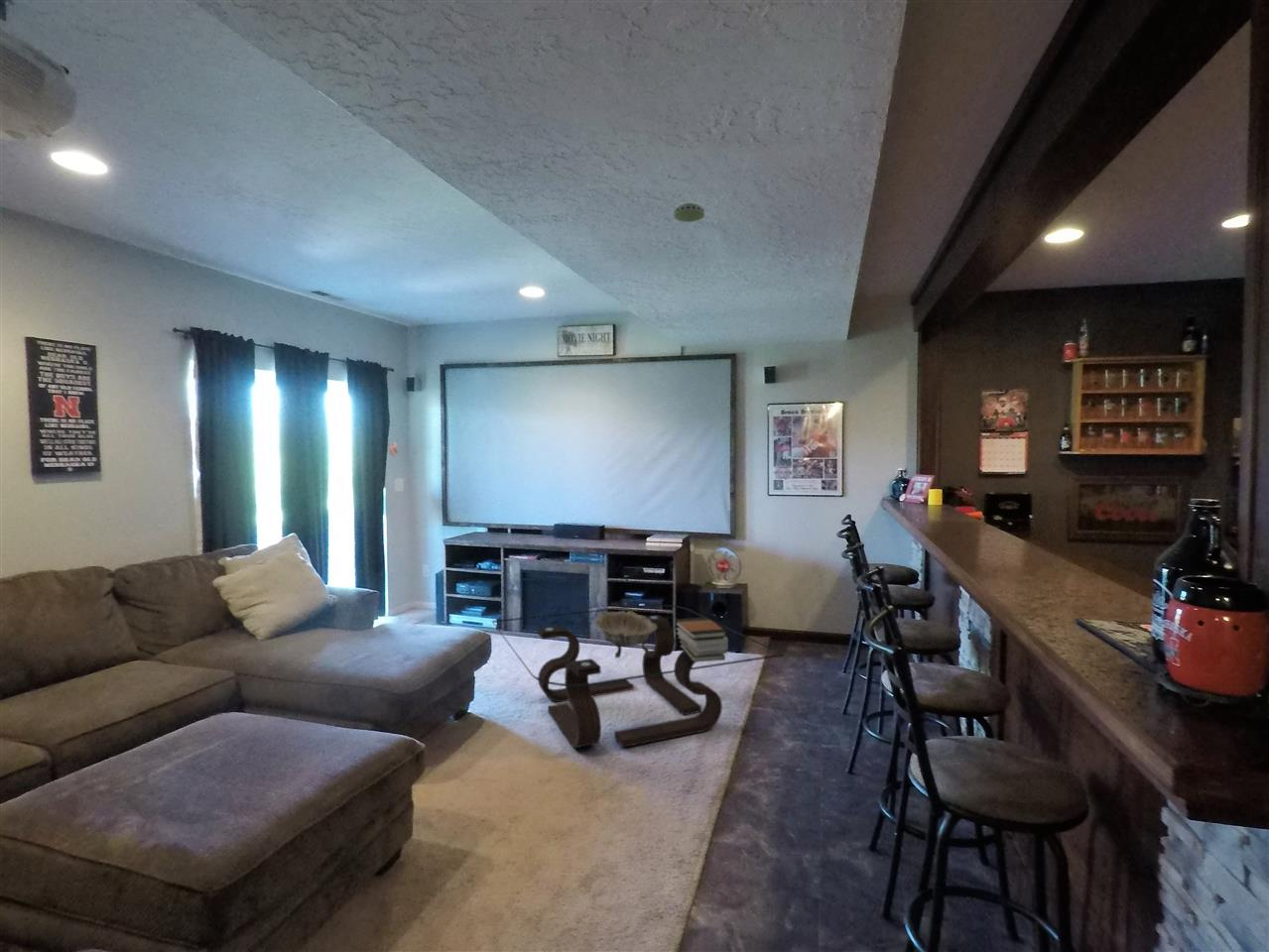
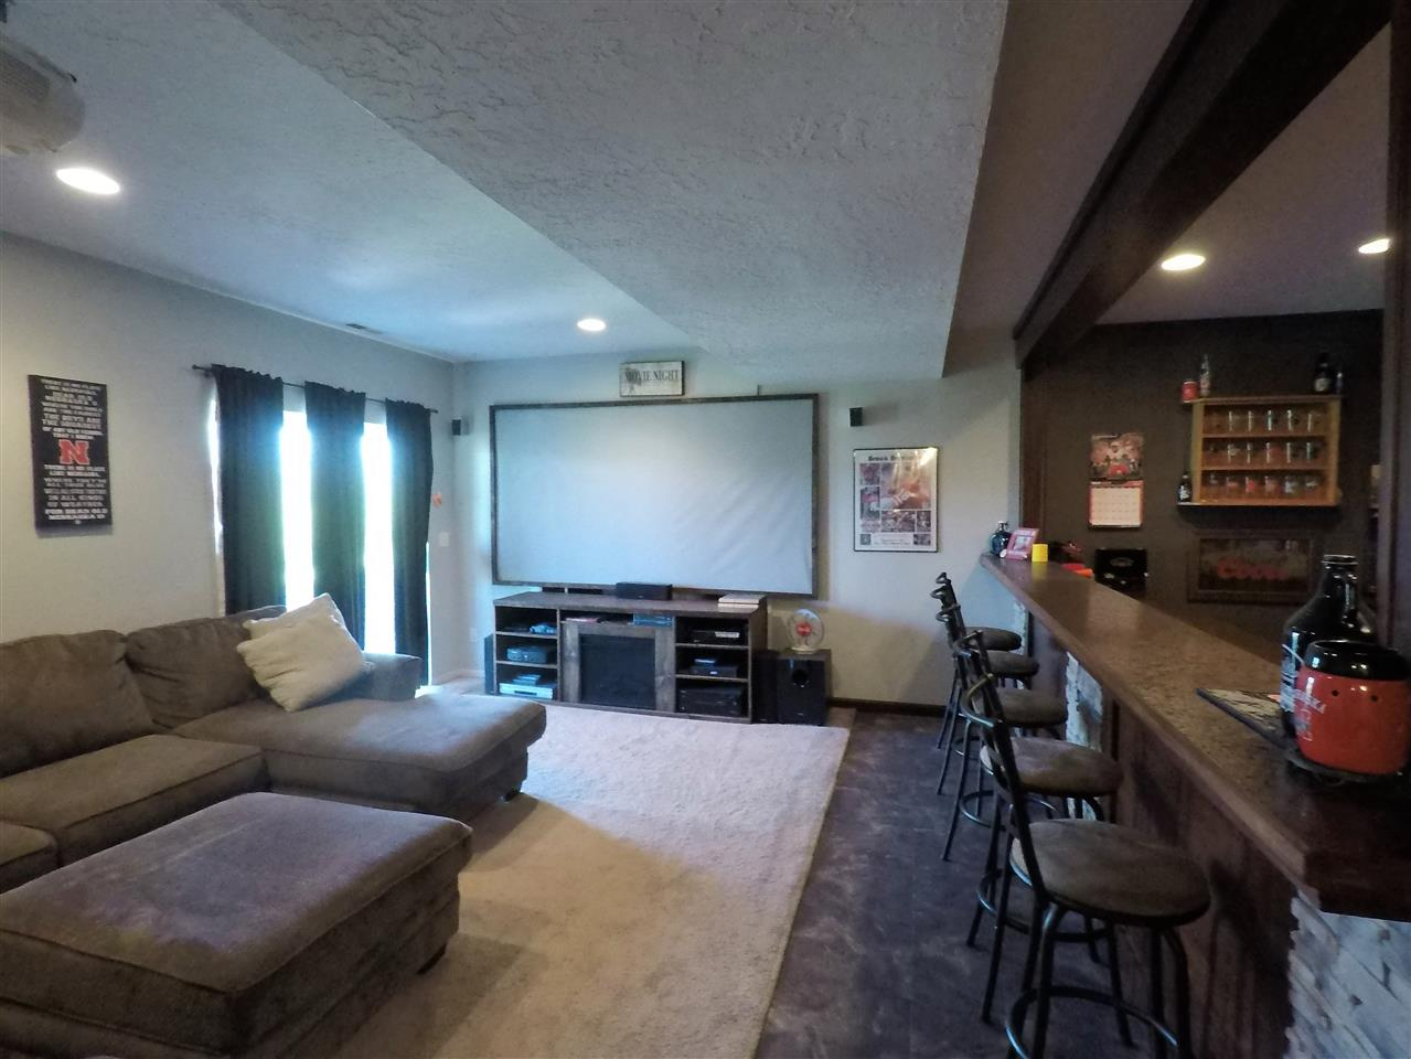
- decorative bowl [594,610,657,658]
- smoke detector [673,202,705,223]
- coffee table [491,604,785,749]
- book stack [674,616,729,663]
